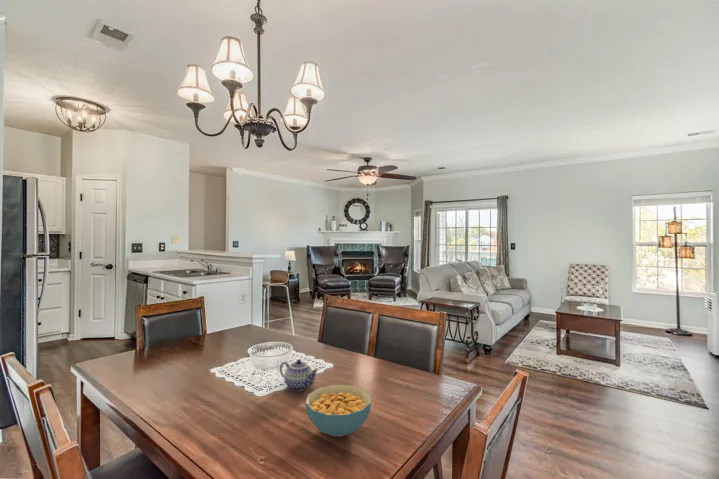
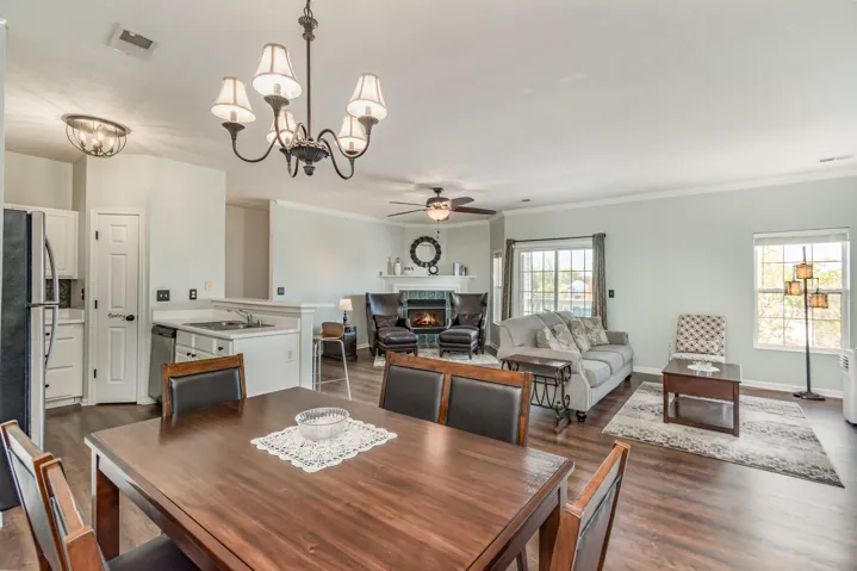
- cereal bowl [304,384,372,437]
- teapot [279,358,319,392]
